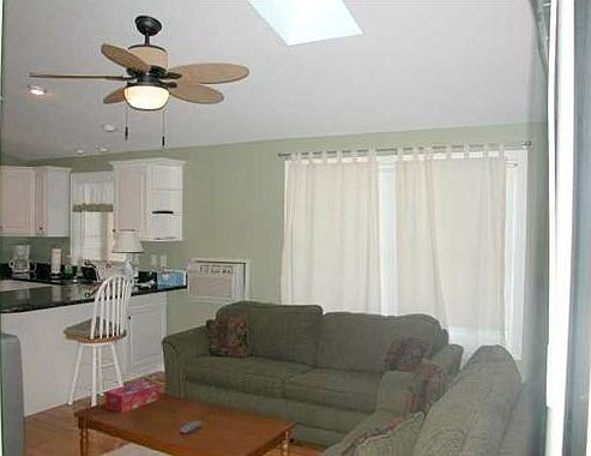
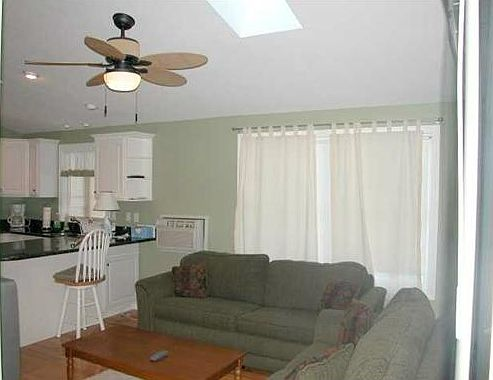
- tissue box [104,380,159,414]
